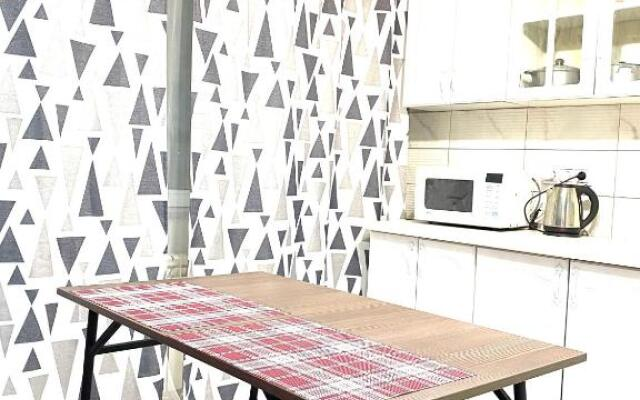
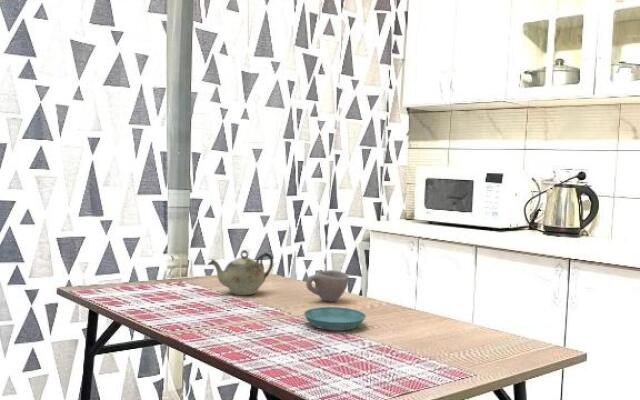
+ saucer [303,306,367,332]
+ teapot [207,249,274,296]
+ cup [305,269,350,302]
